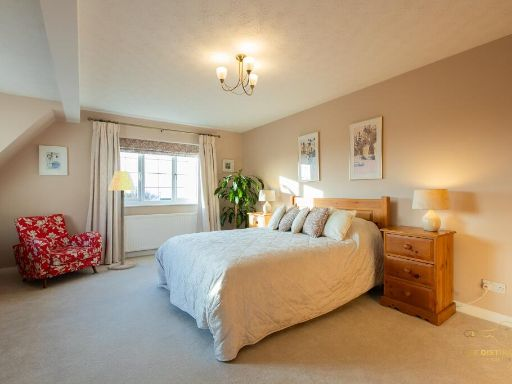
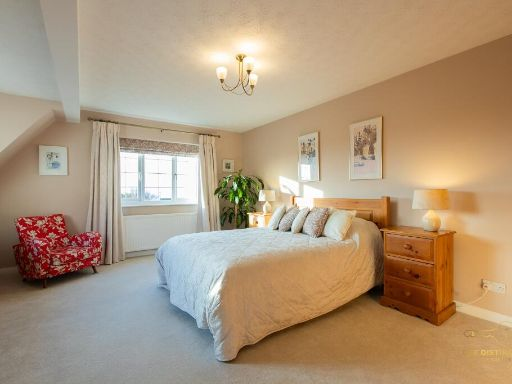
- floor lamp [107,170,137,271]
